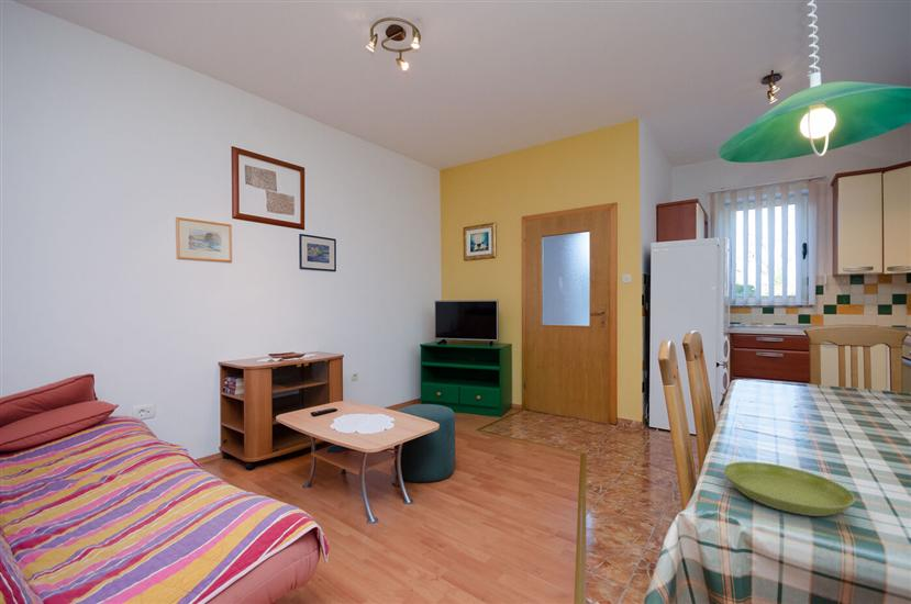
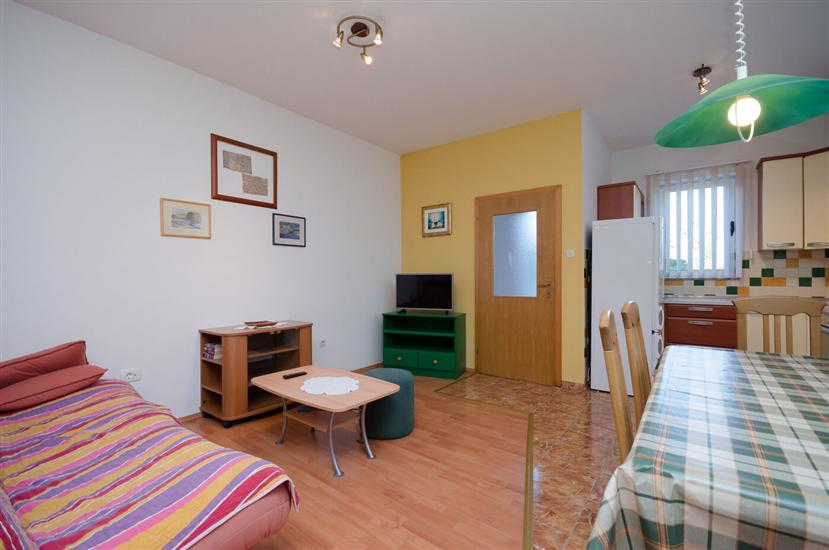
- saucer [723,461,856,517]
